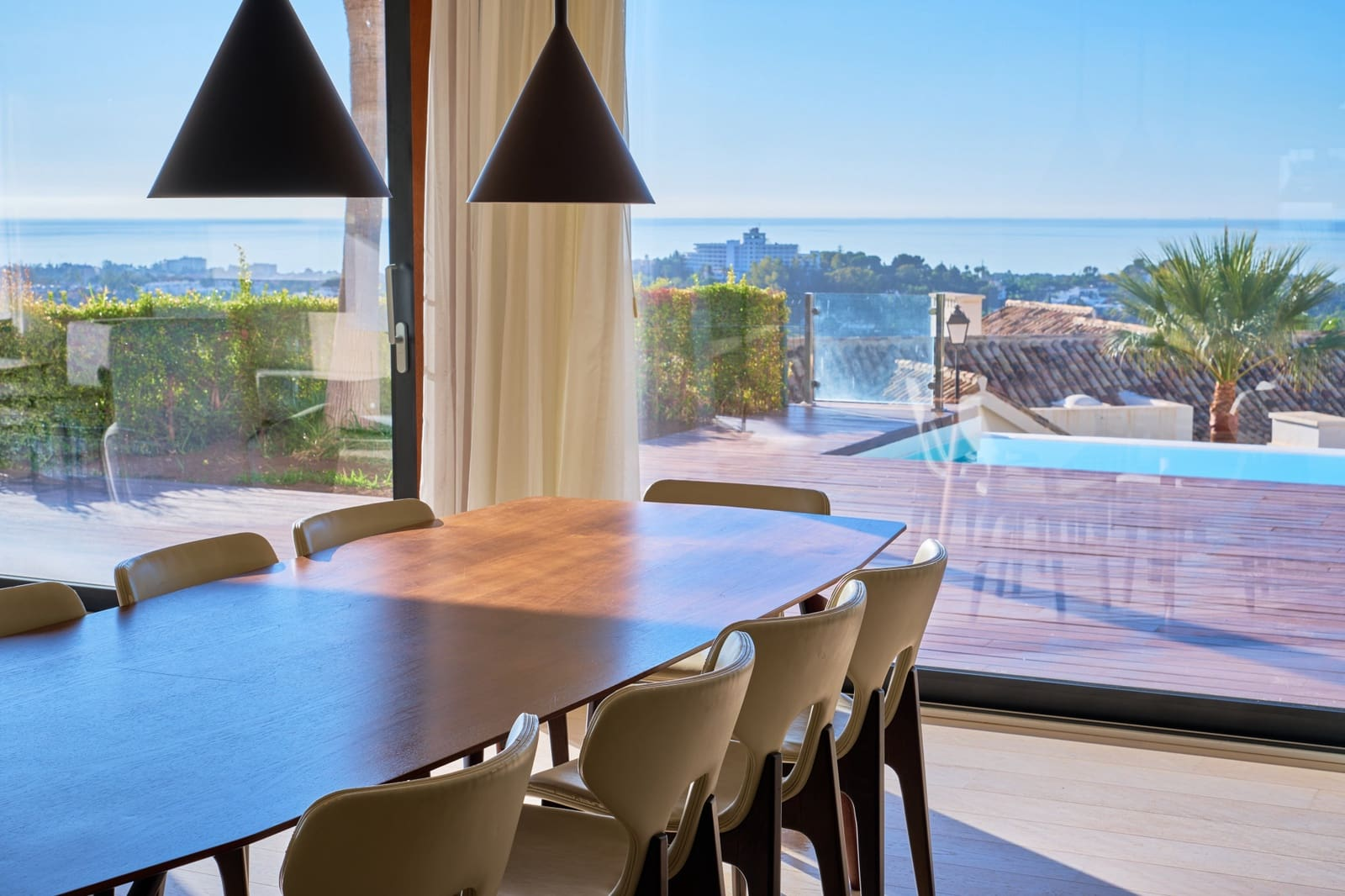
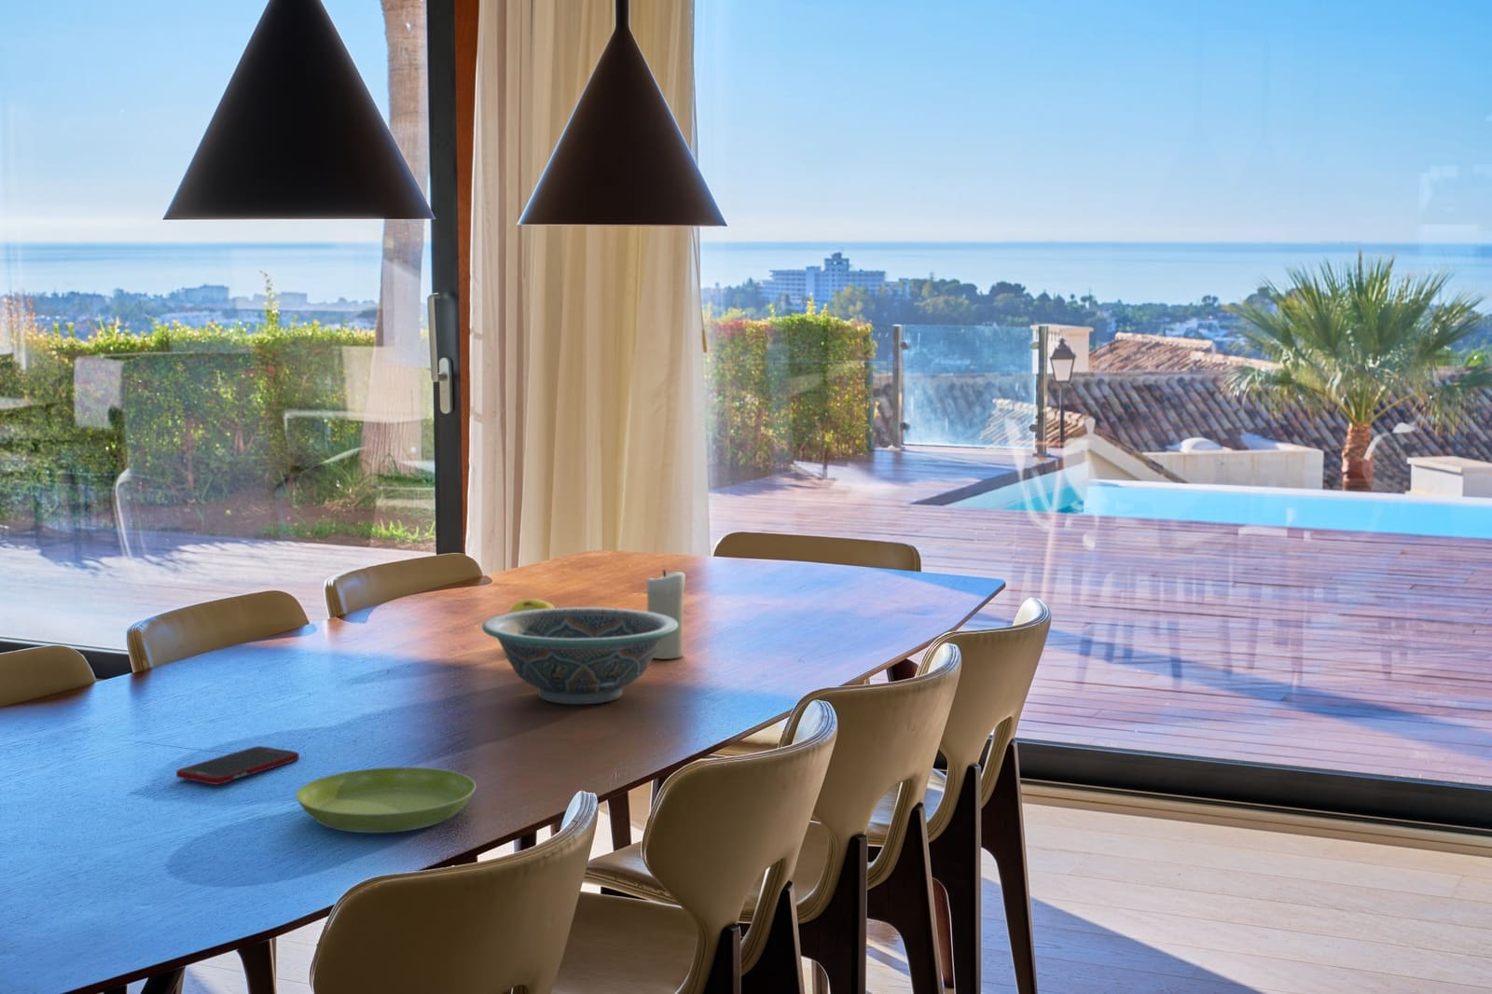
+ saucer [295,767,477,833]
+ decorative bowl [481,606,678,704]
+ fruit [507,598,556,613]
+ cell phone [175,746,301,785]
+ candle [647,569,687,660]
